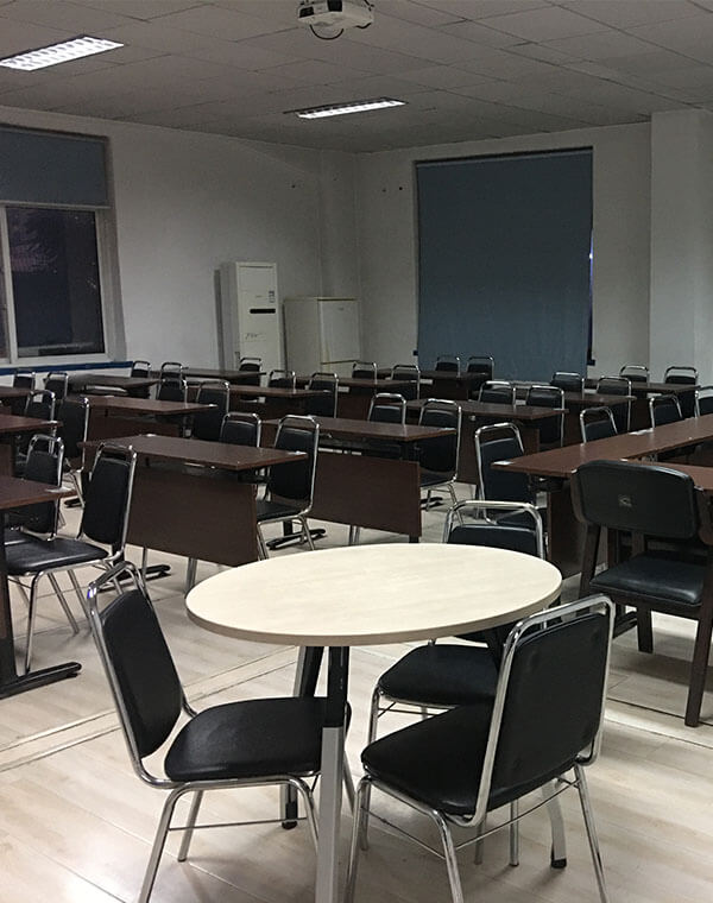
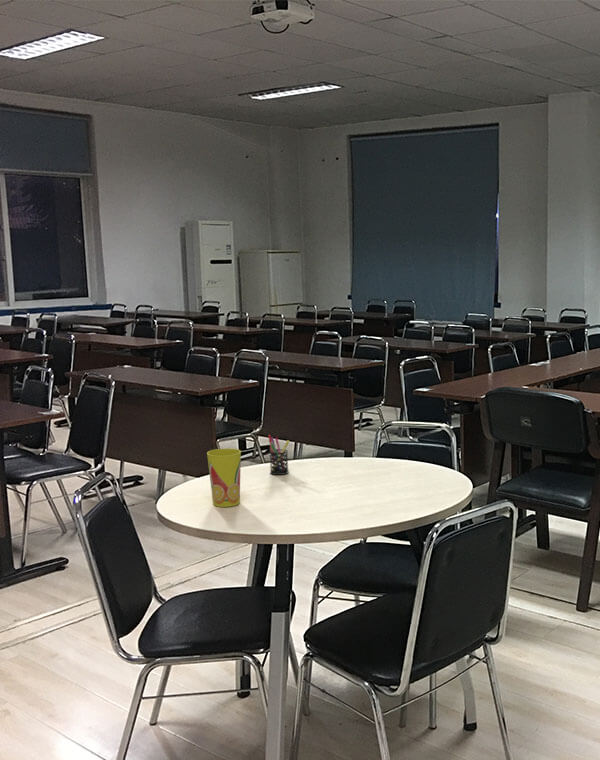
+ cup [206,447,242,508]
+ pen holder [267,434,290,476]
